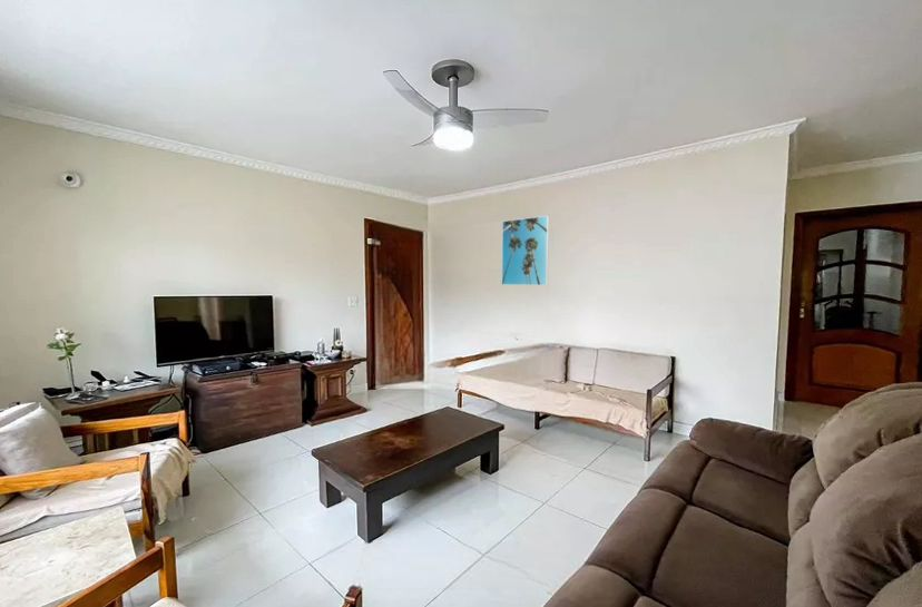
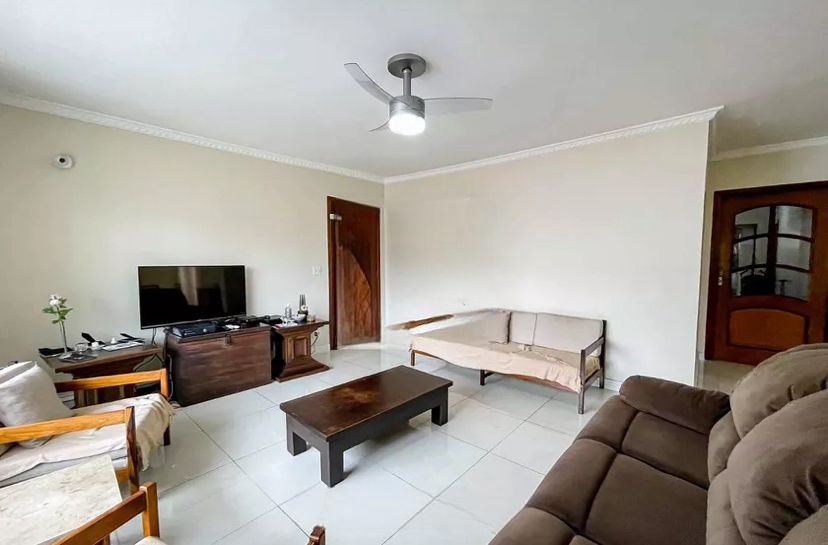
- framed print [501,215,550,286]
